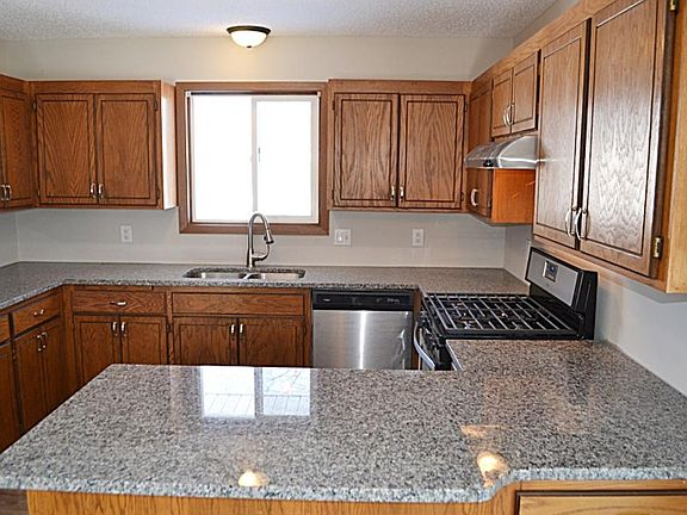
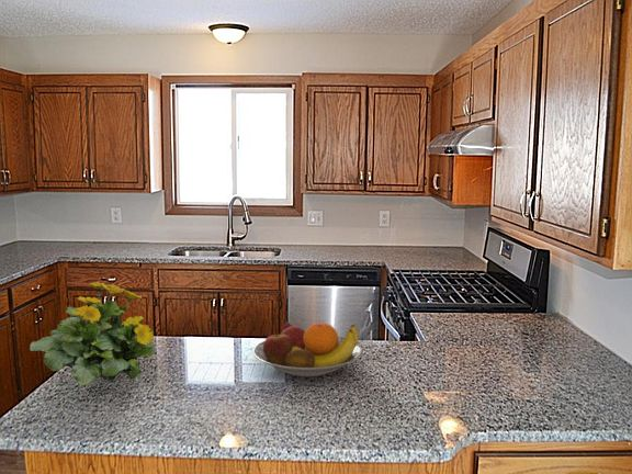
+ fruit bowl [251,321,363,377]
+ flowering plant [29,281,157,386]
